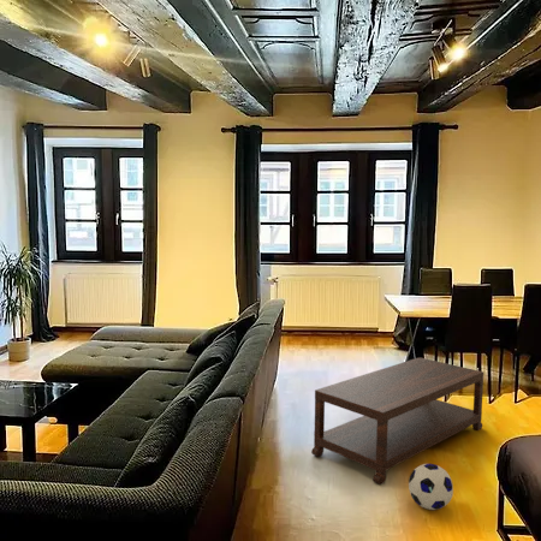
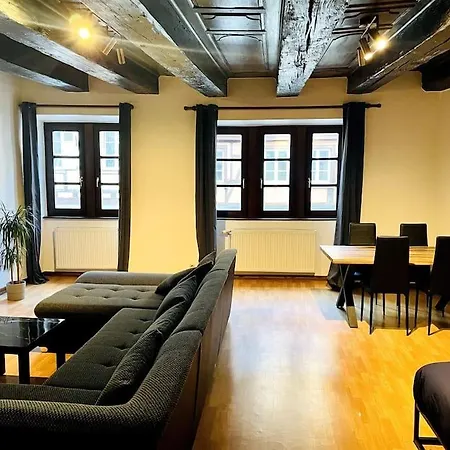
- soccer ball [408,463,454,511]
- coffee table [310,356,484,486]
